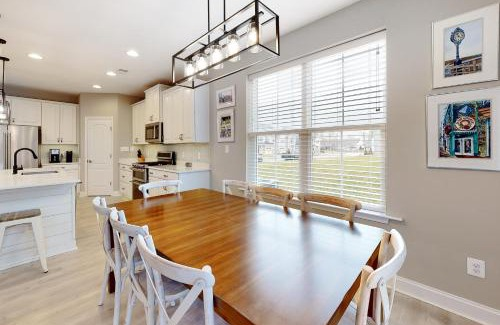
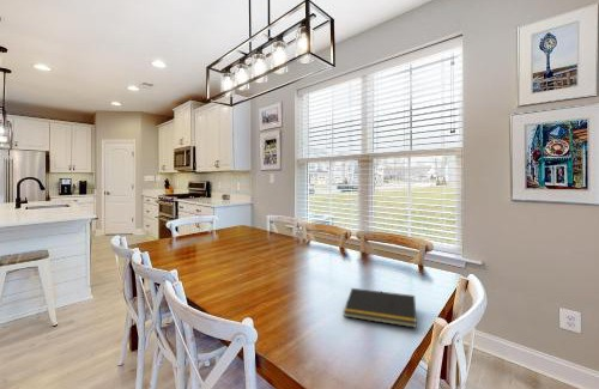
+ notepad [343,287,418,329]
